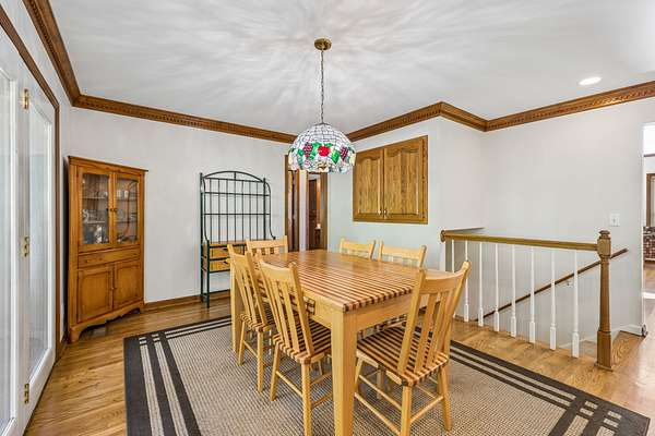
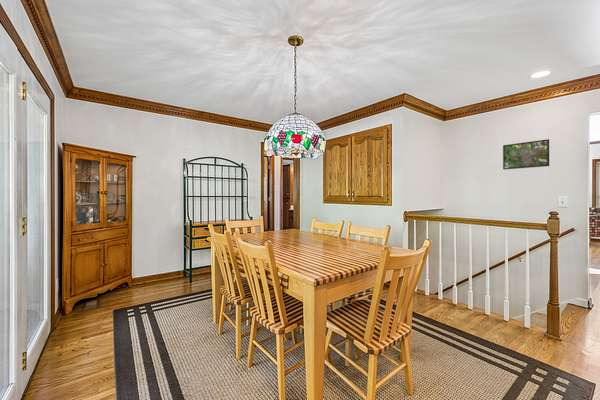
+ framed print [502,138,550,170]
